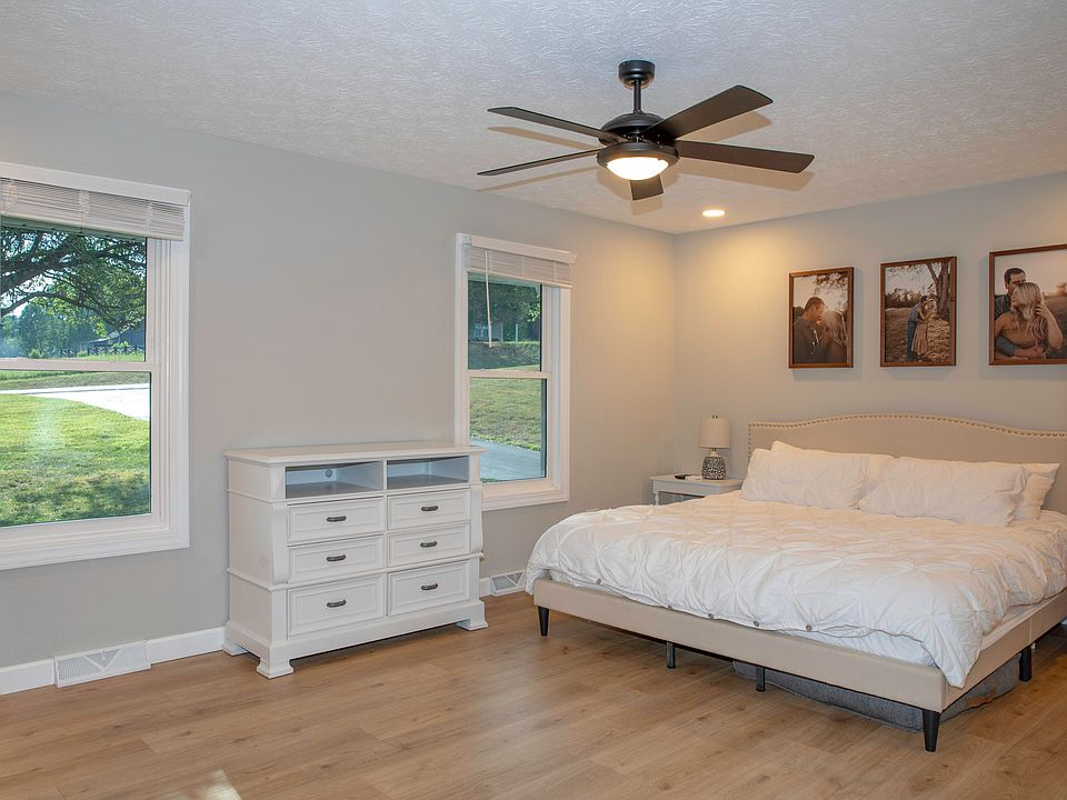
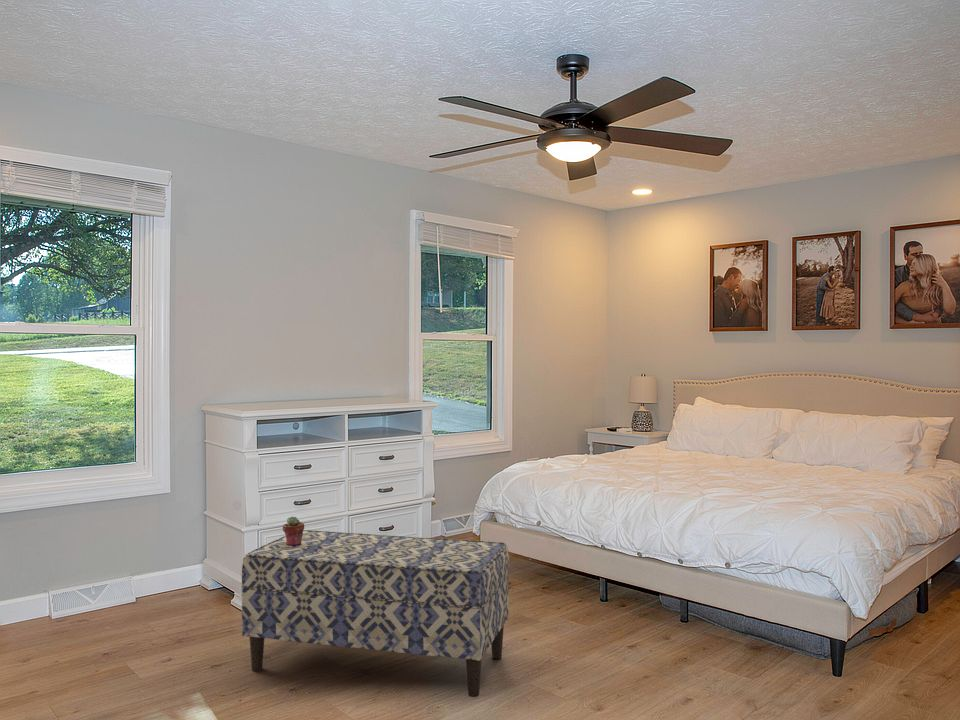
+ bench [241,529,510,698]
+ potted succulent [282,515,305,546]
